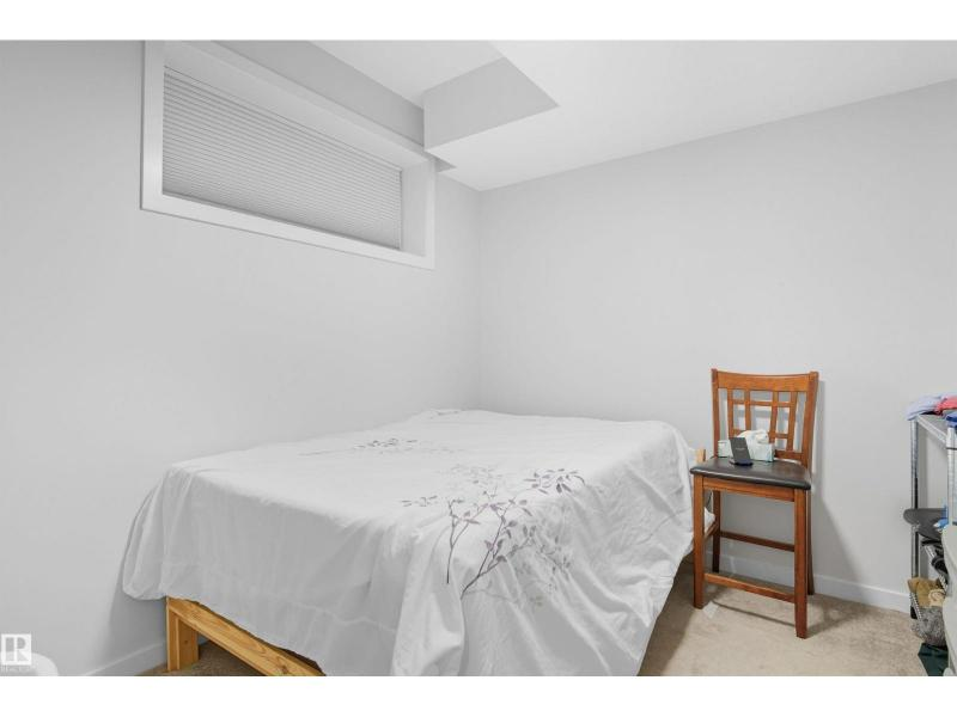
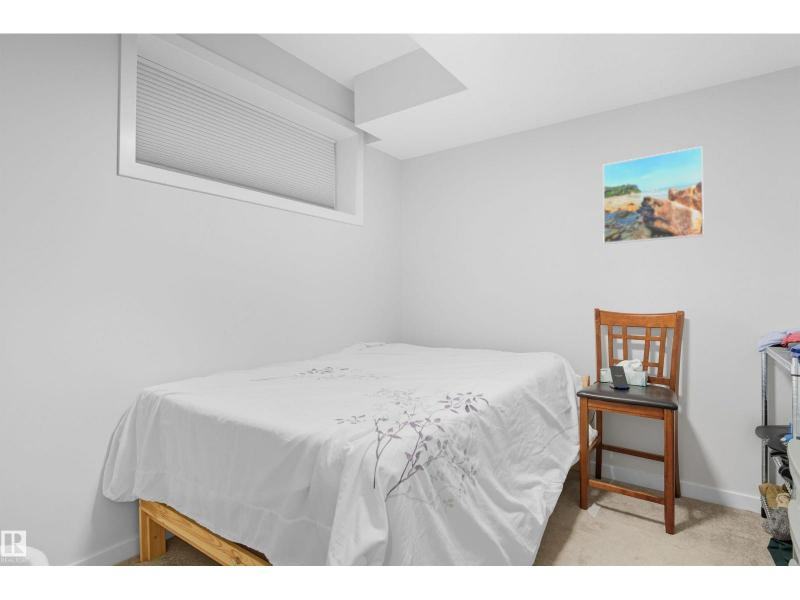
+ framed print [602,145,705,245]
